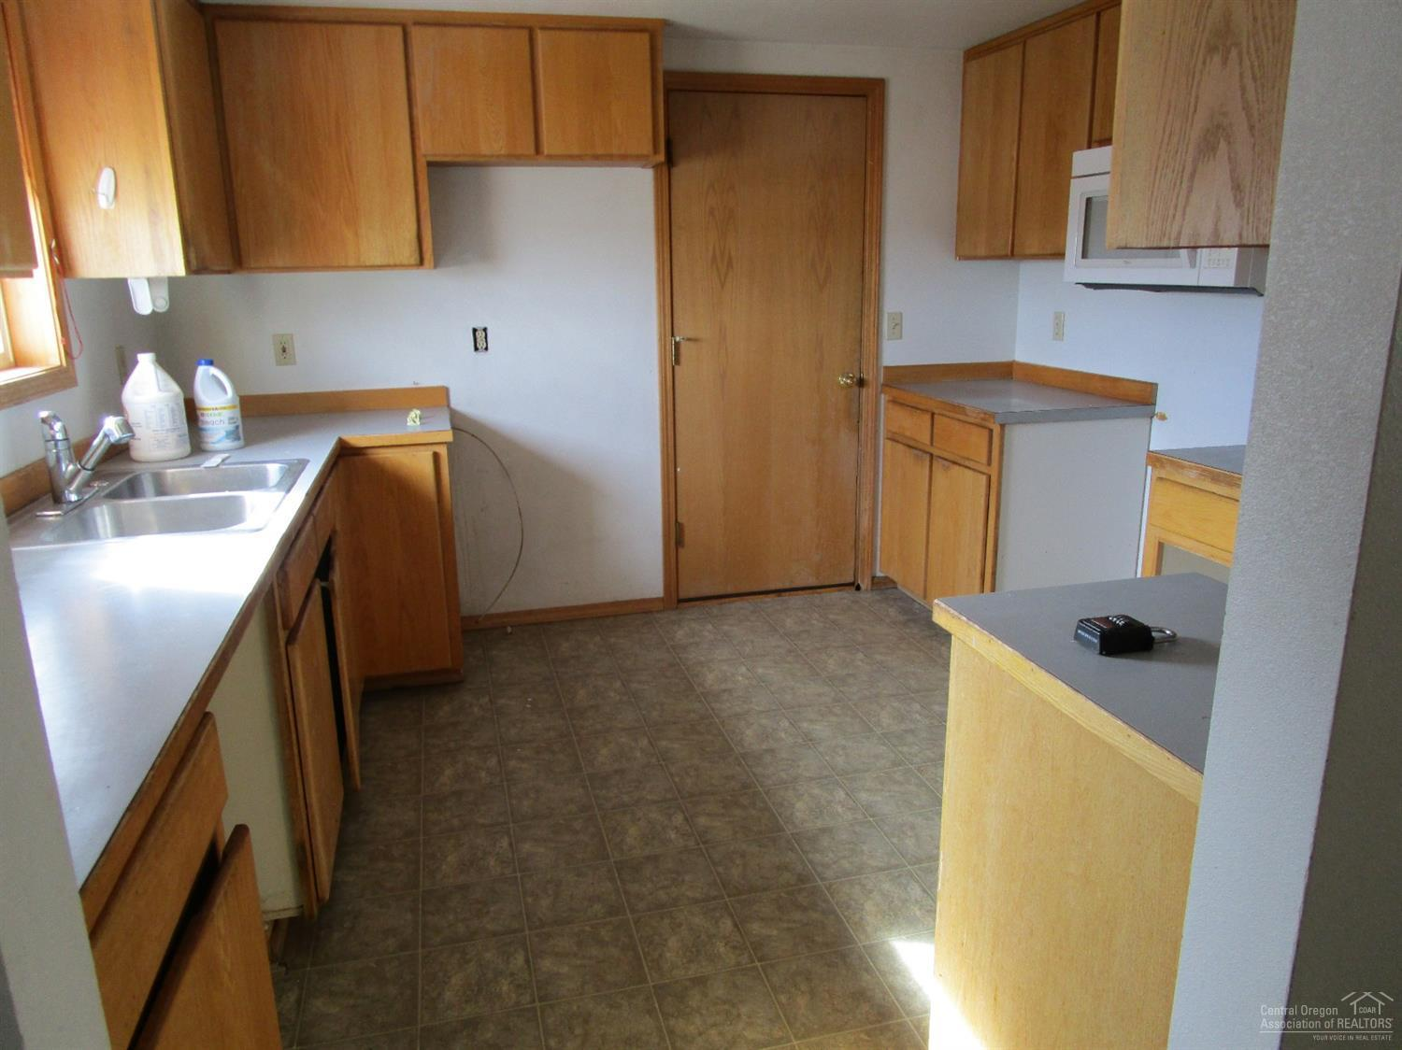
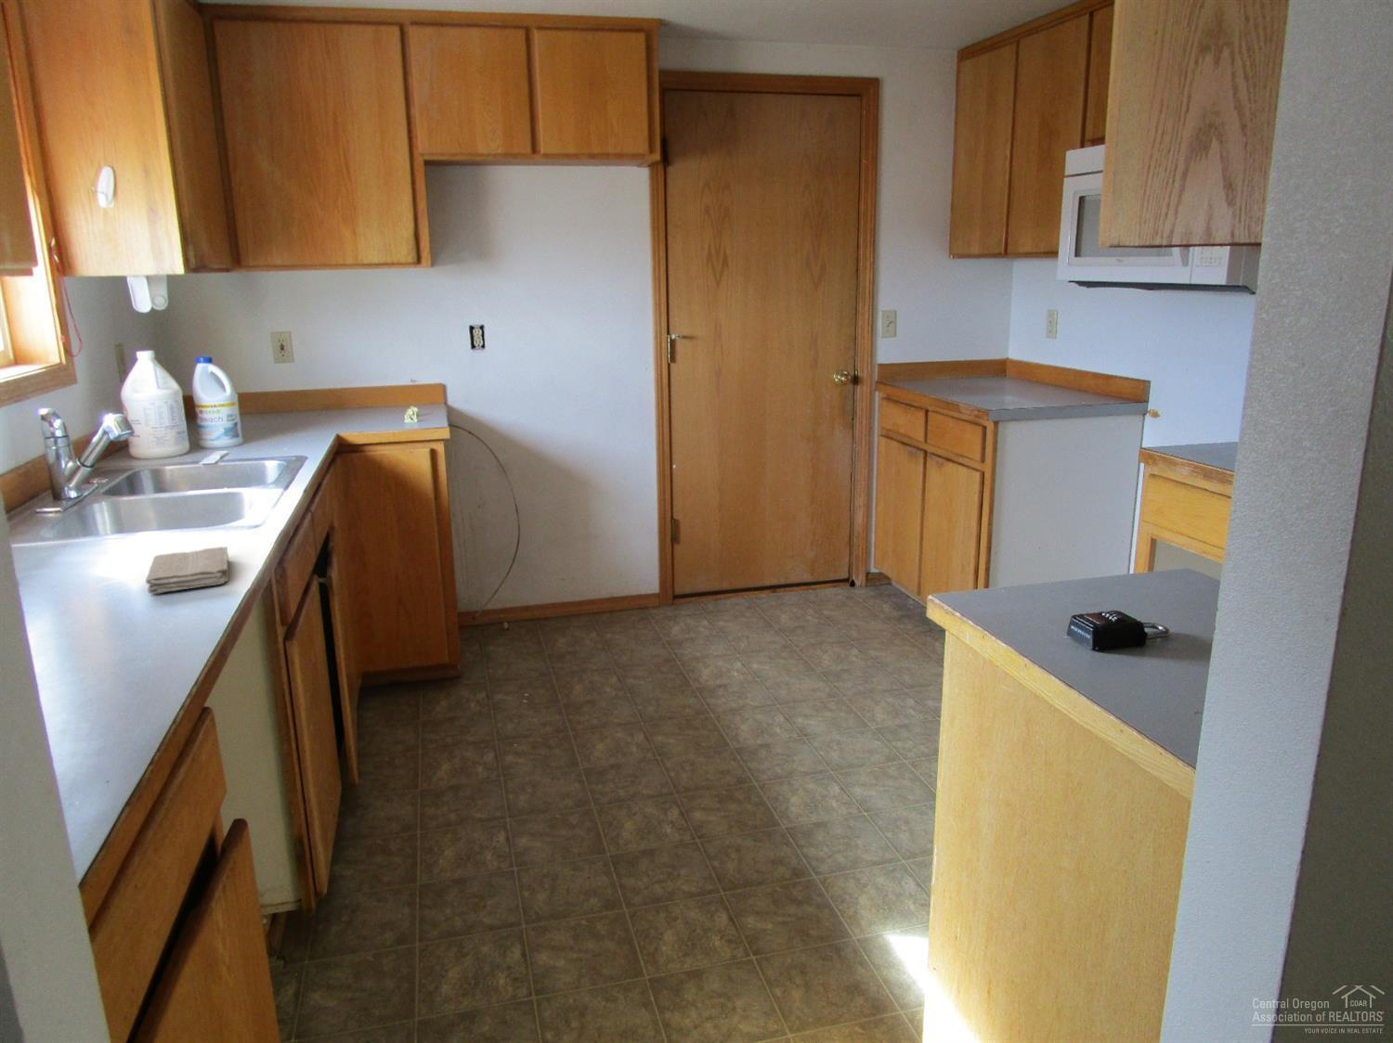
+ washcloth [145,546,229,595]
